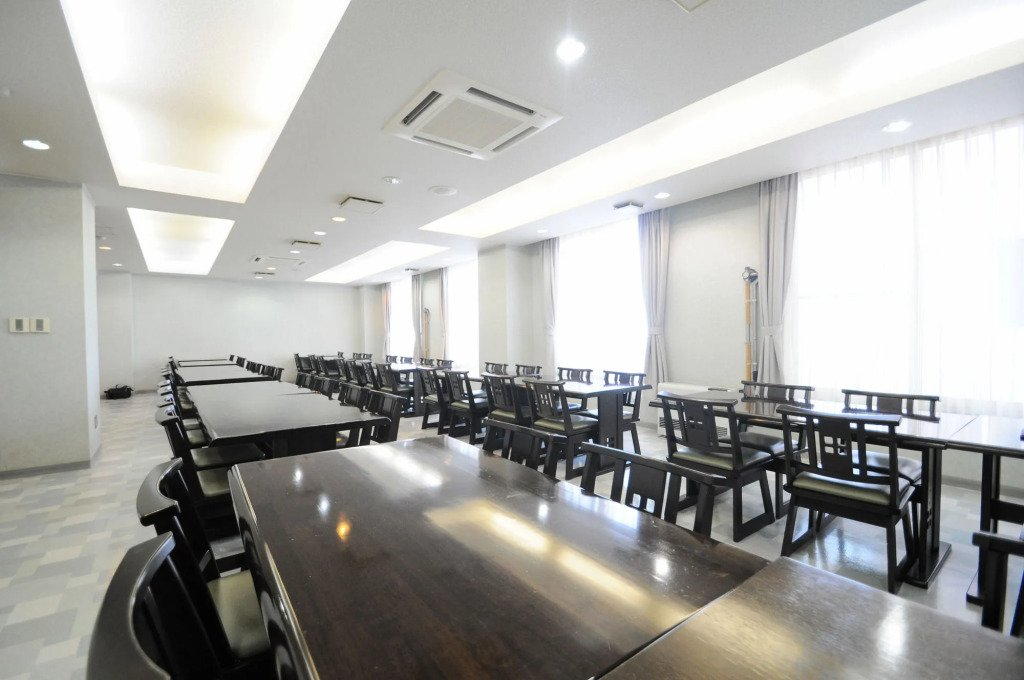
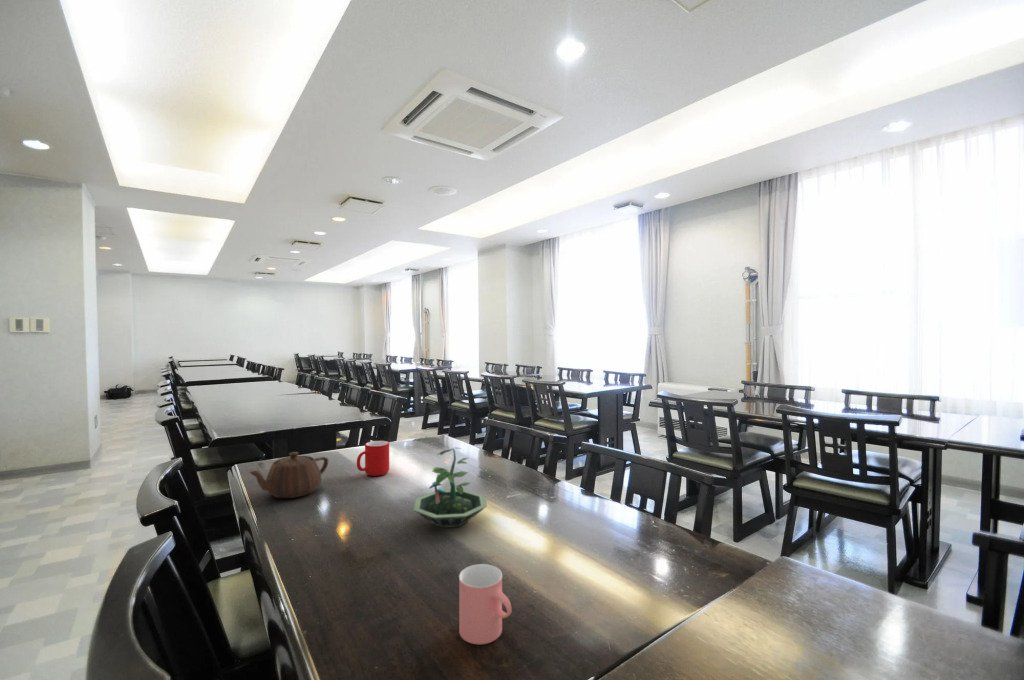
+ terrarium [412,446,488,529]
+ cup [458,563,513,645]
+ cup [356,440,390,477]
+ teapot [248,451,330,499]
